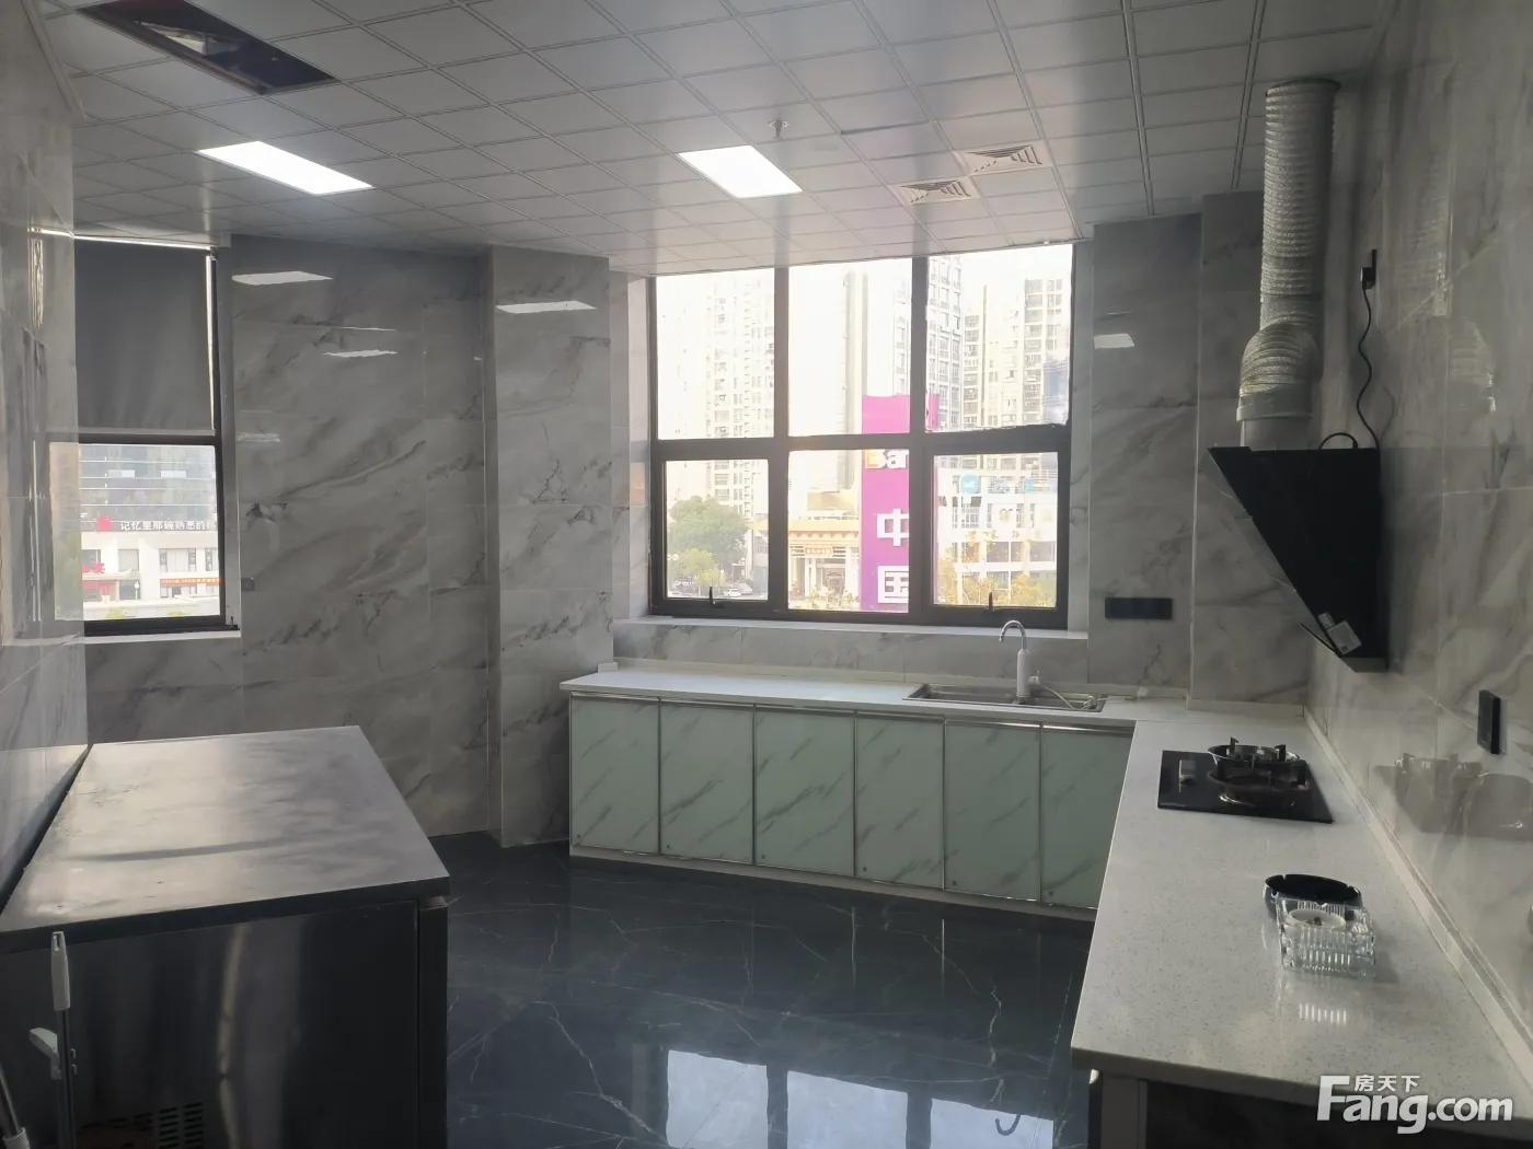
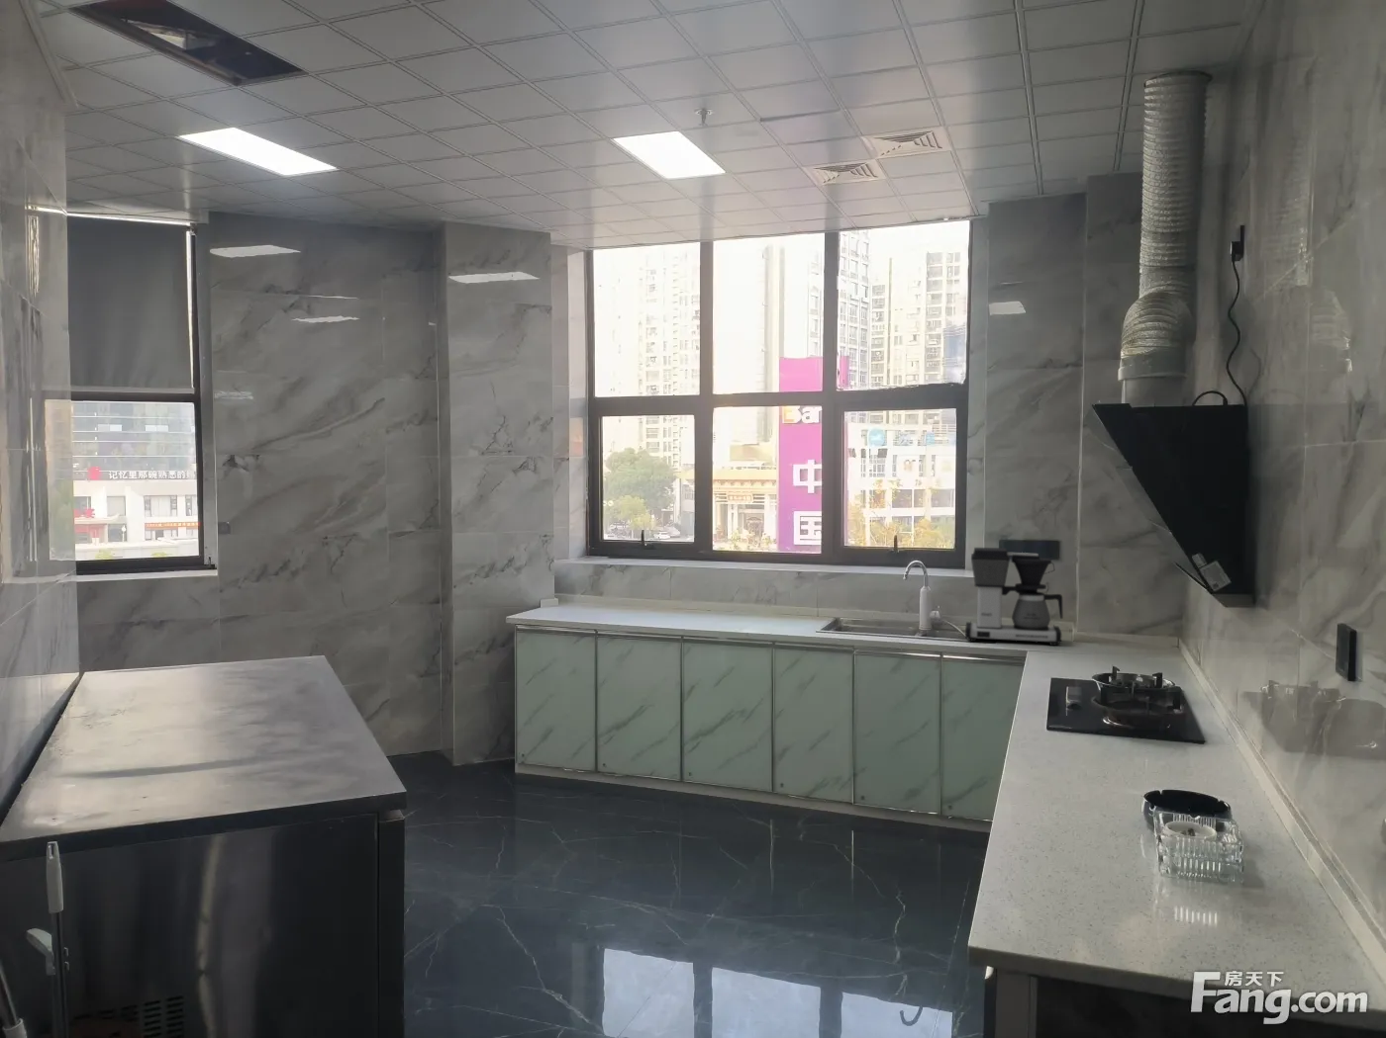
+ coffee maker [965,546,1063,647]
